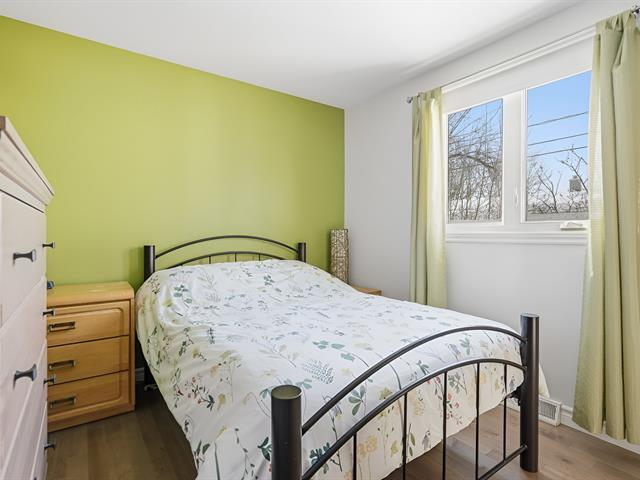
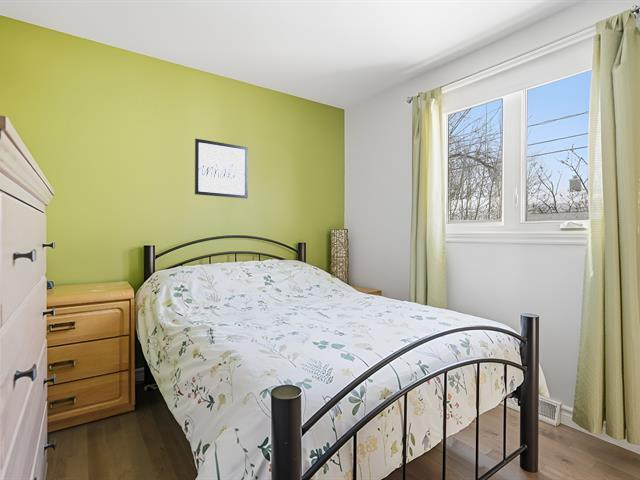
+ wall art [194,138,249,200]
